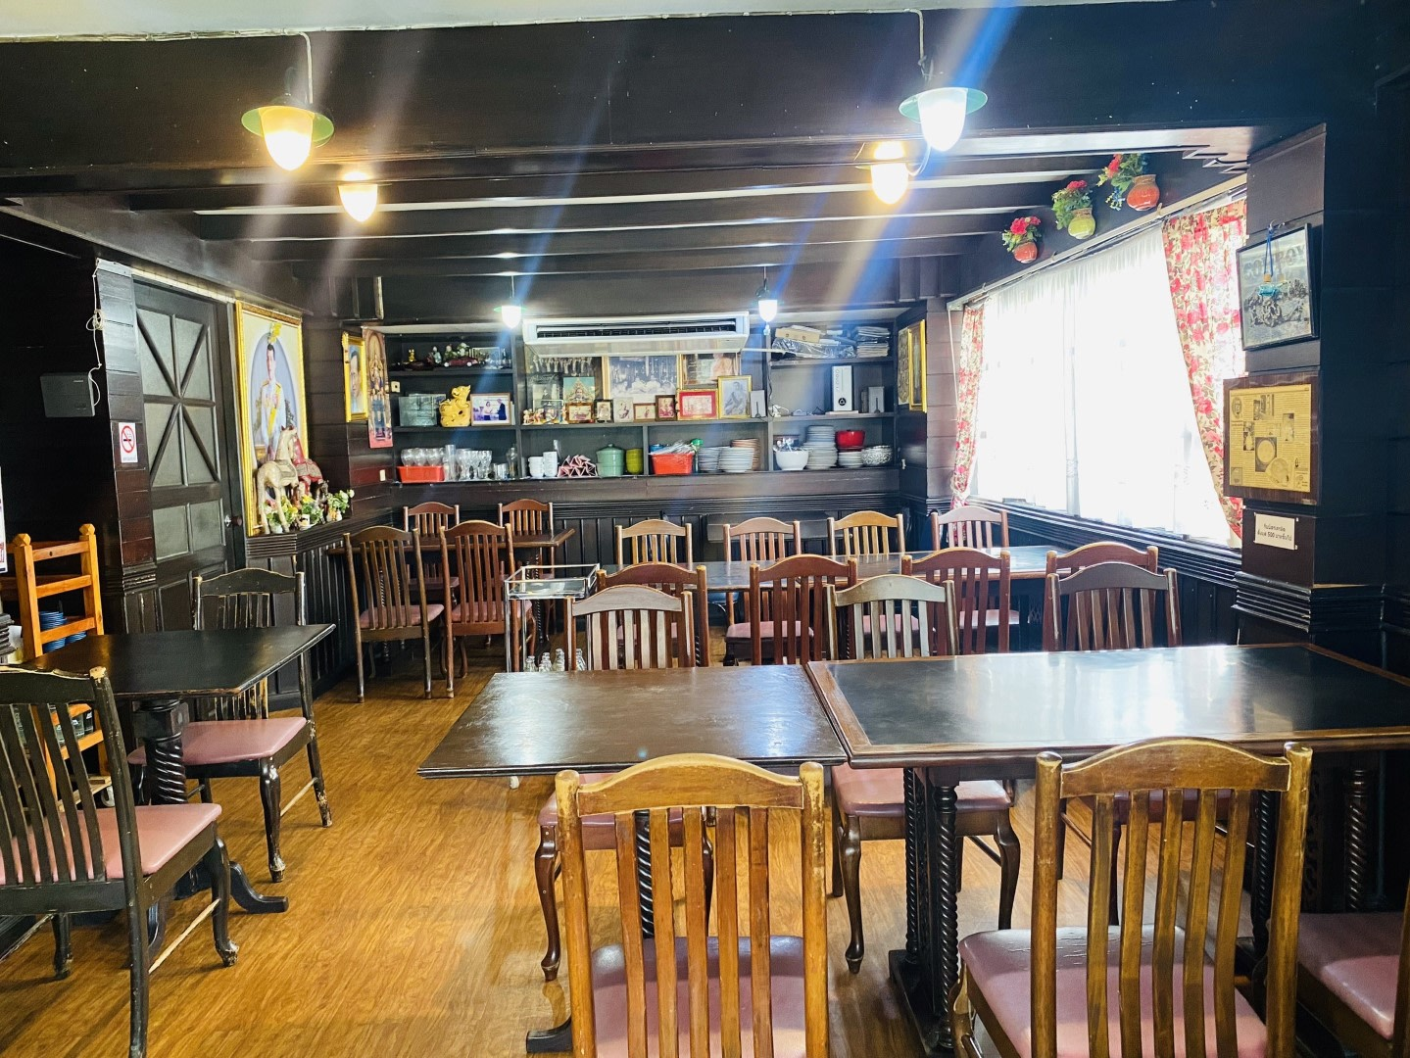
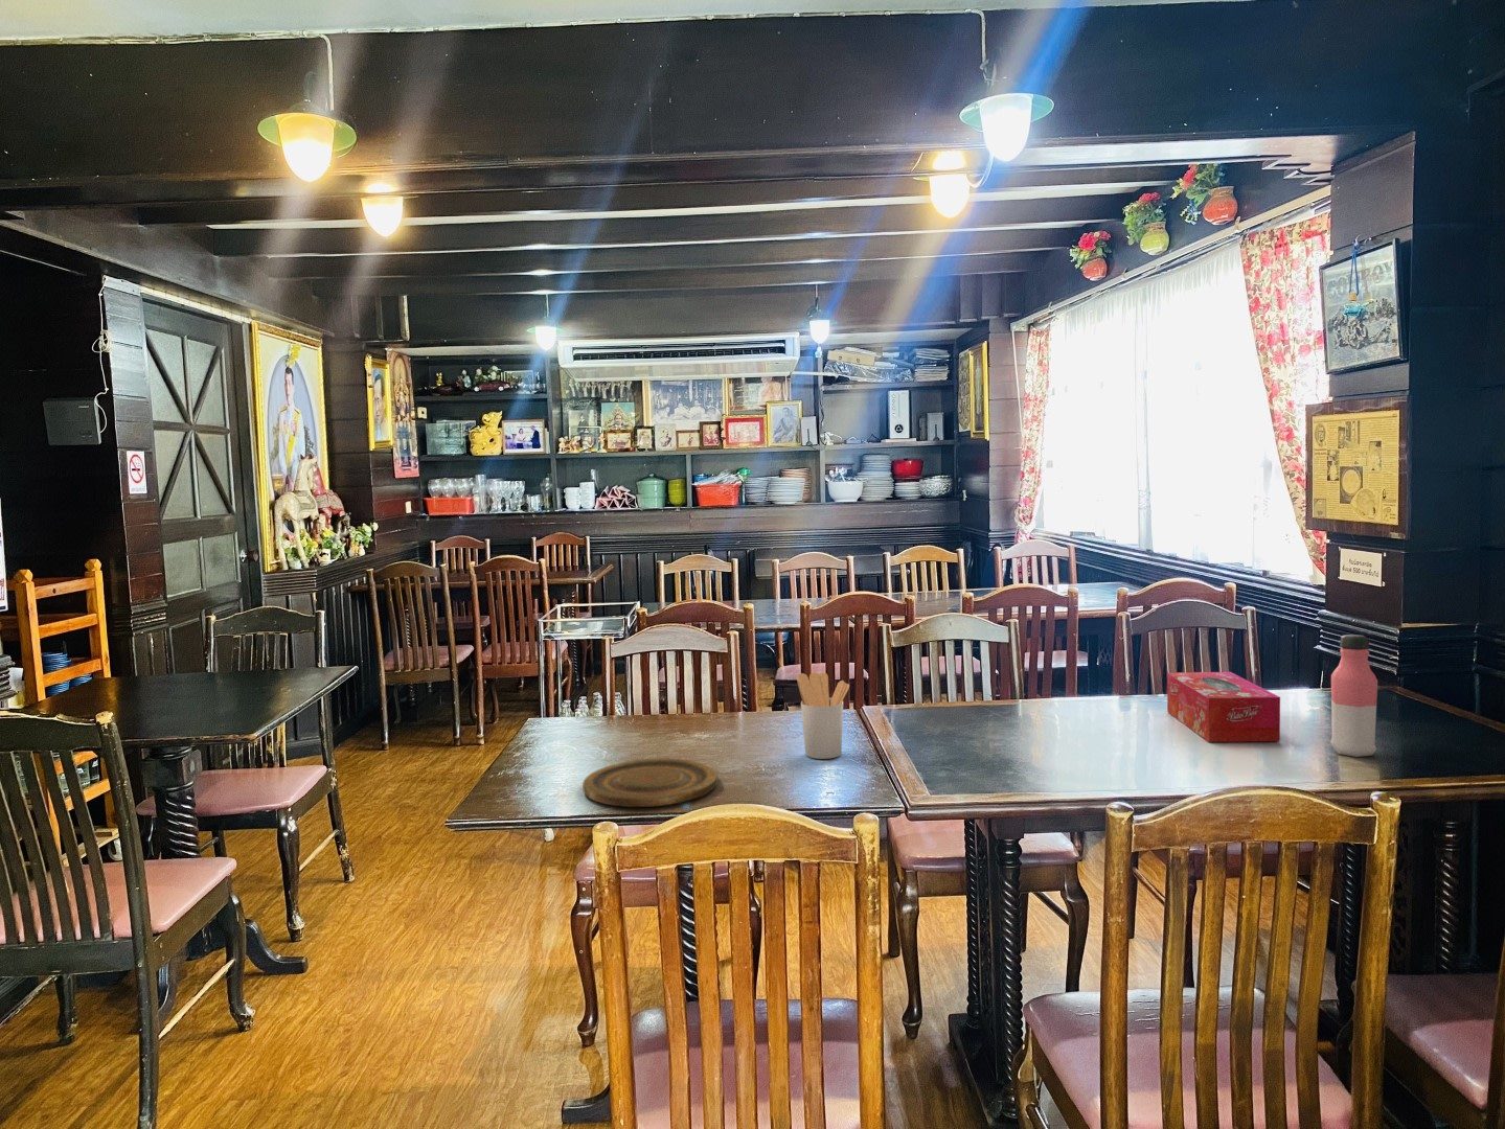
+ utensil holder [796,671,850,760]
+ tissue box [1166,671,1281,744]
+ water bottle [1329,633,1378,758]
+ plate [581,758,719,808]
